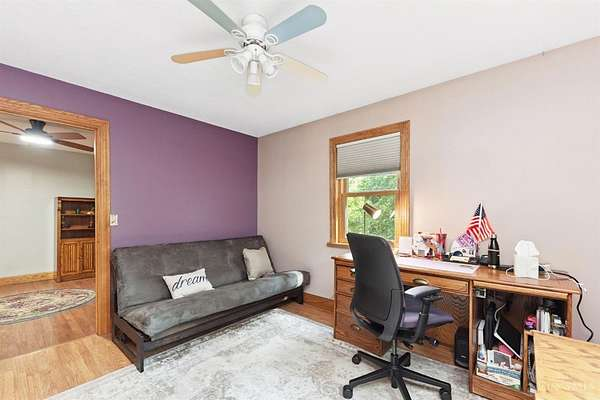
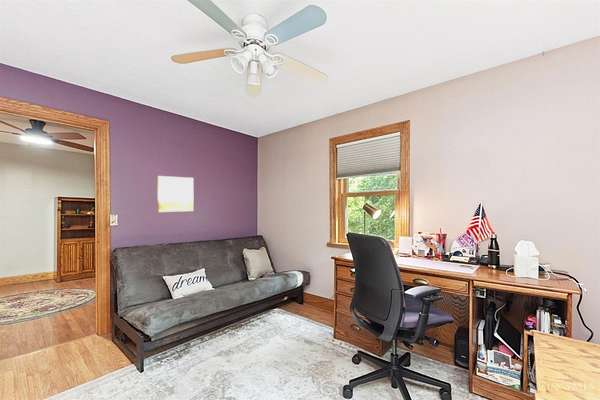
+ wall art [156,175,195,213]
